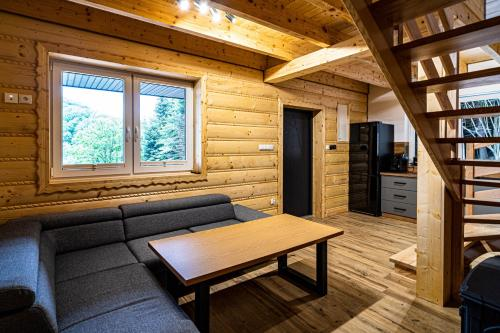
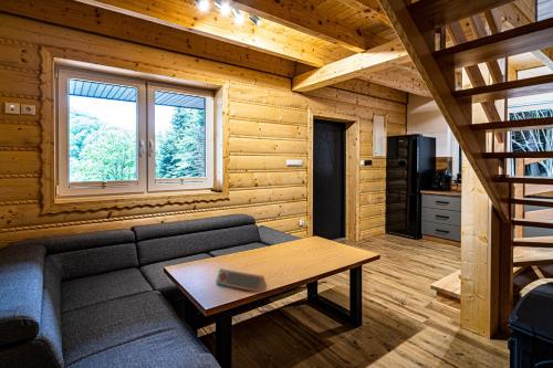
+ speaker [215,267,268,294]
